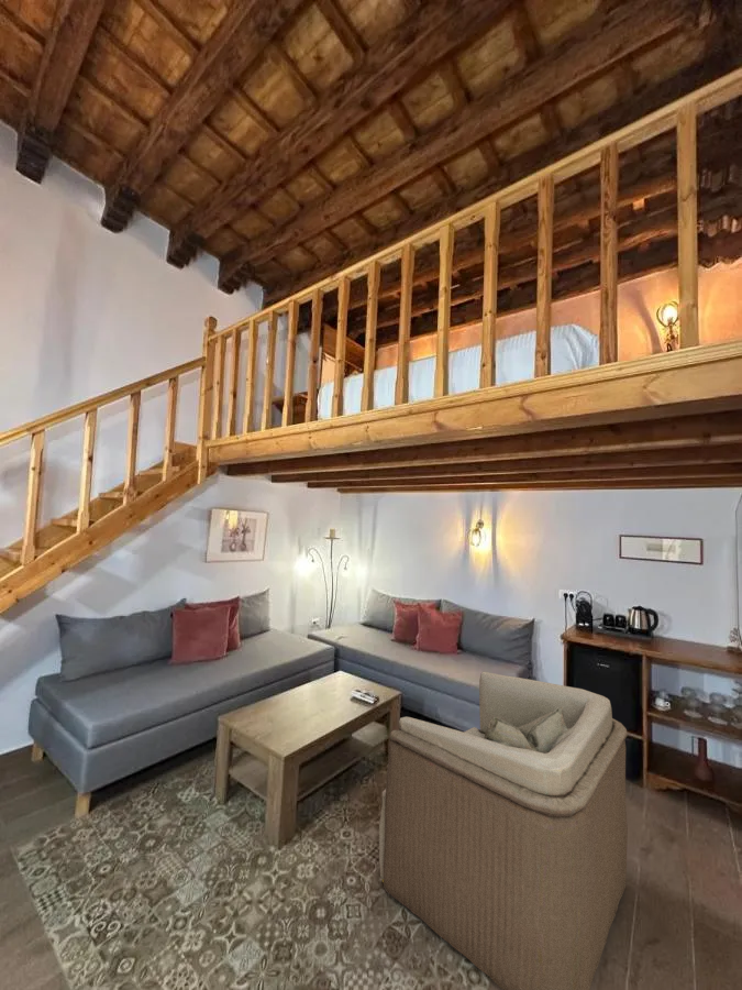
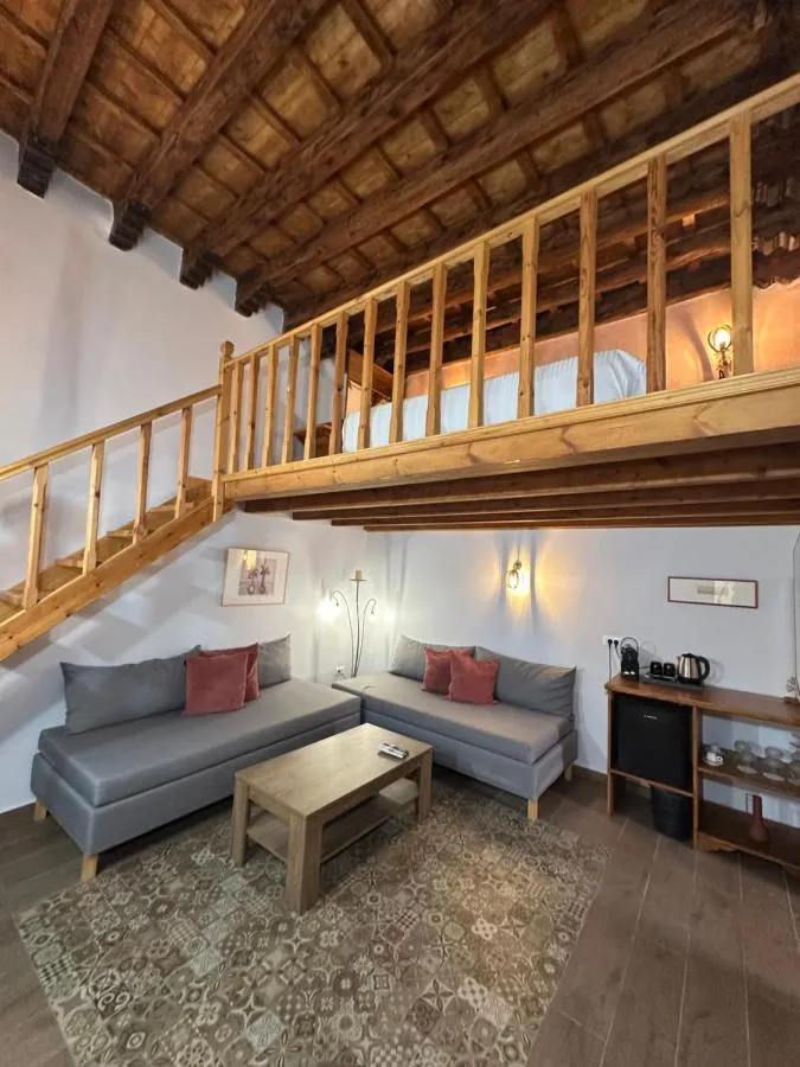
- armchair [378,671,629,990]
